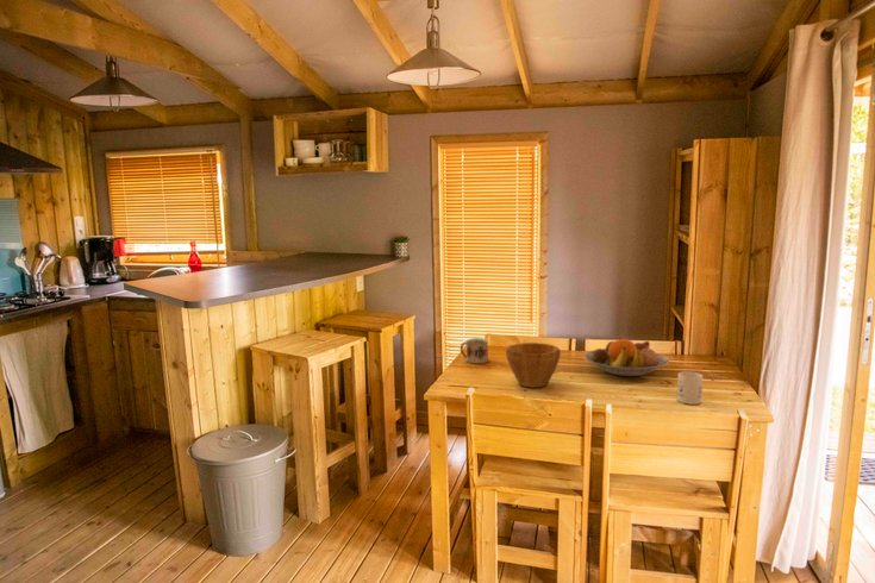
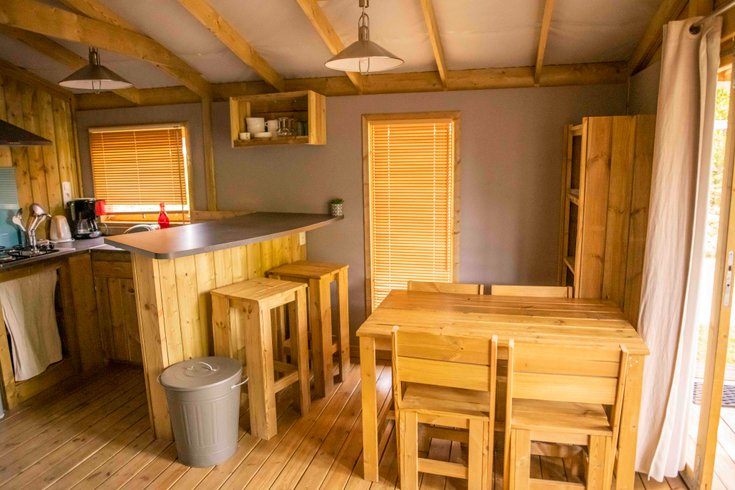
- mug [460,337,489,365]
- bowl [505,341,562,388]
- fruit bowl [583,338,670,377]
- mug [676,371,704,406]
